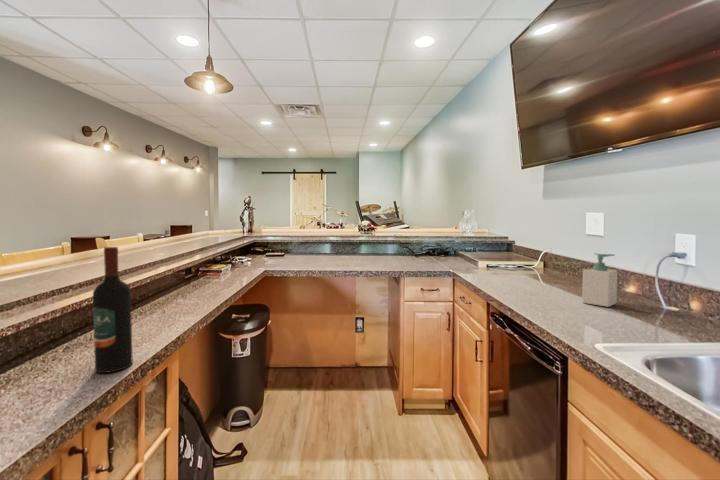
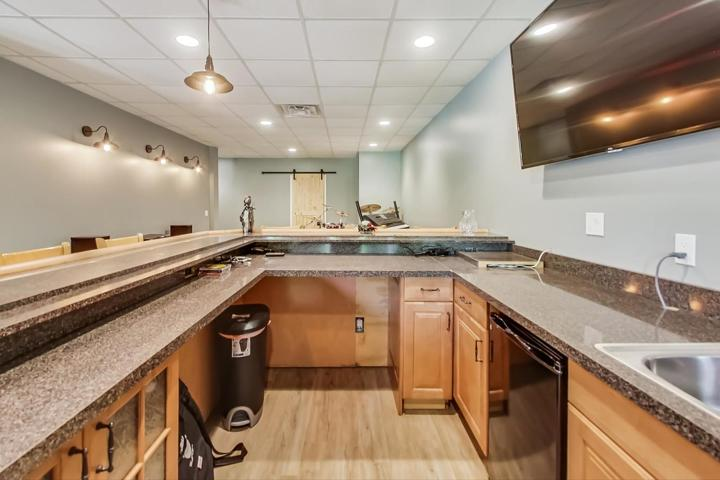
- wine bottle [92,246,134,374]
- soap bottle [581,252,618,308]
